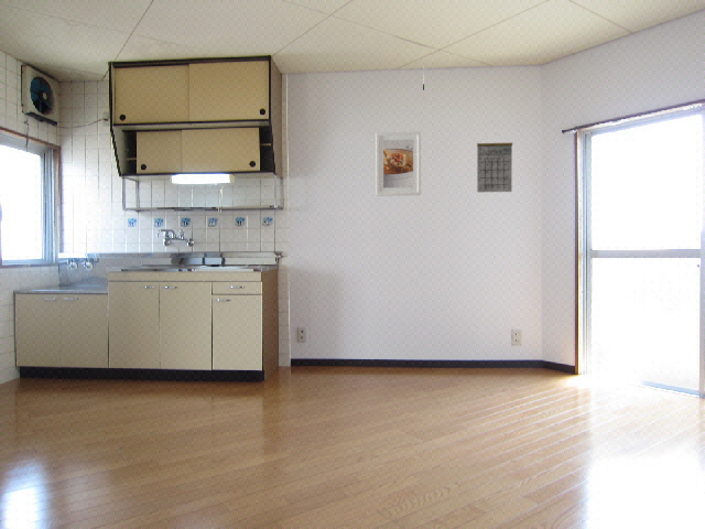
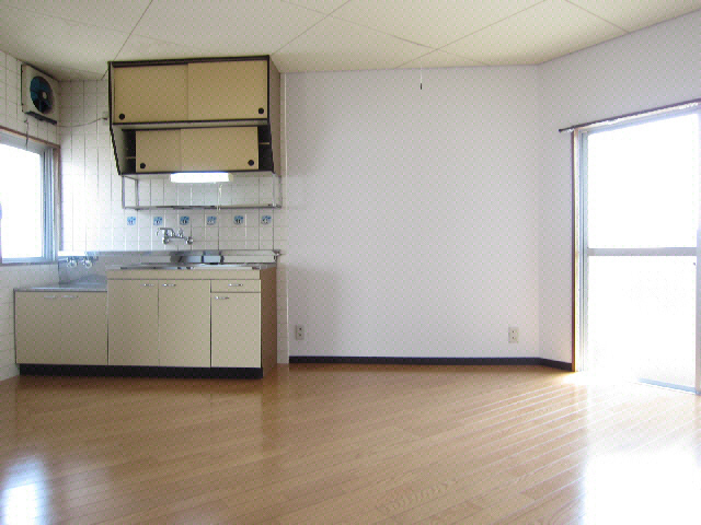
- calendar [476,132,513,193]
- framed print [375,130,422,197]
